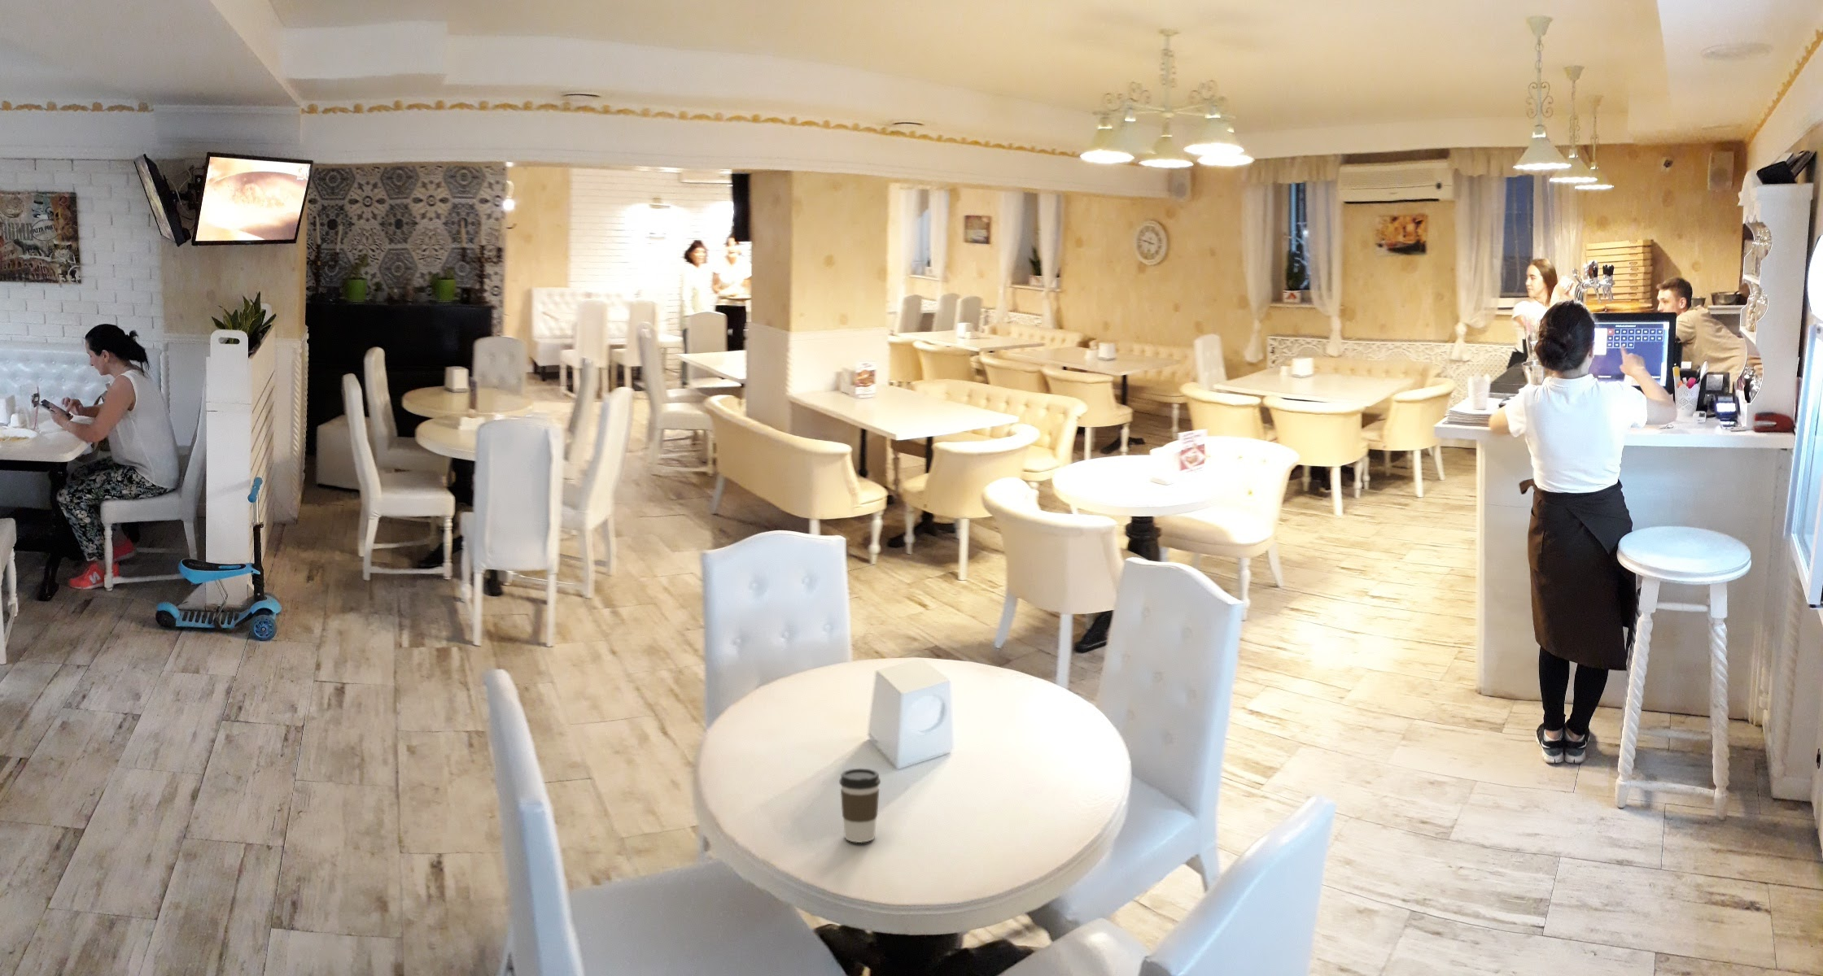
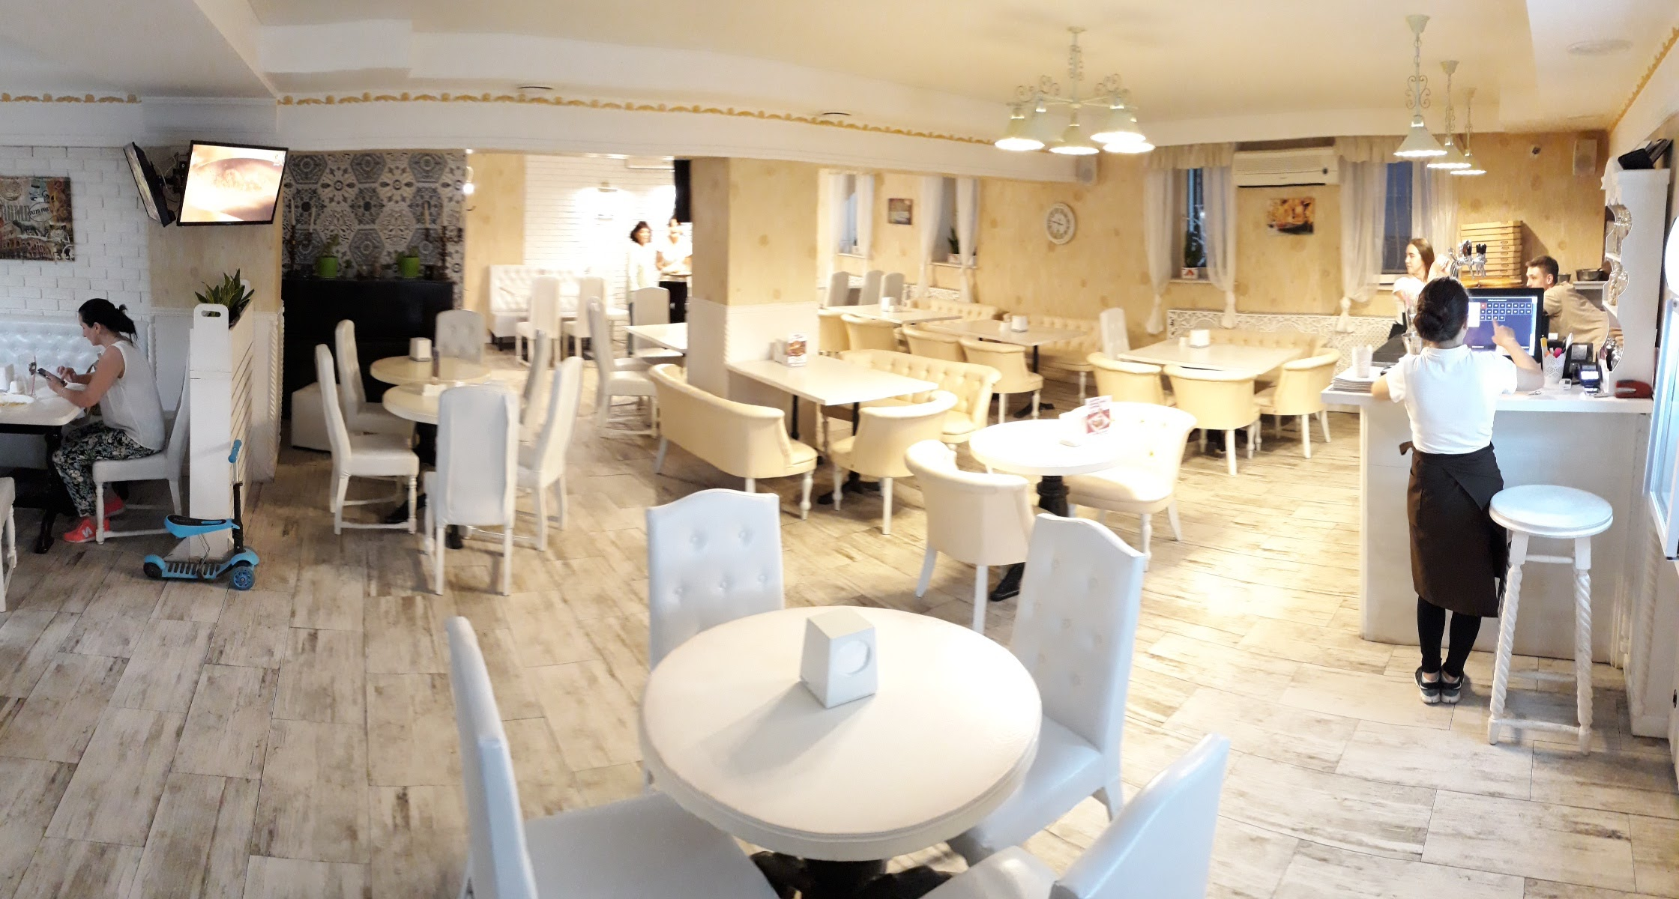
- coffee cup [838,768,881,843]
